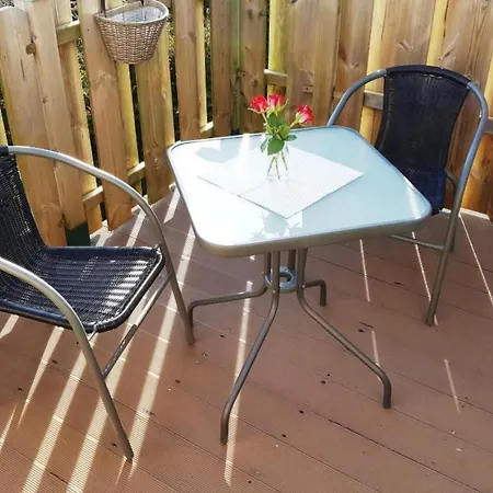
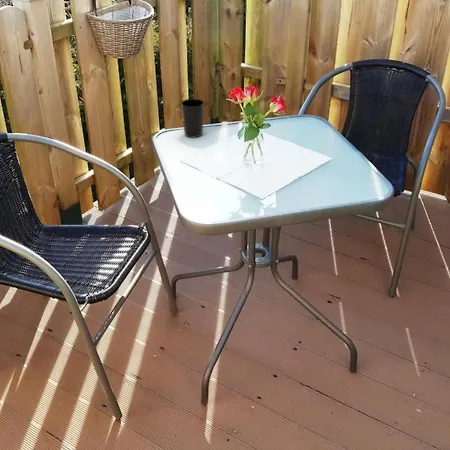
+ cup [180,98,205,139]
